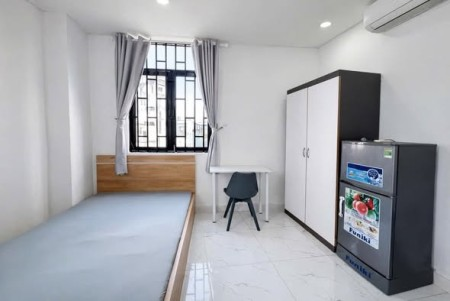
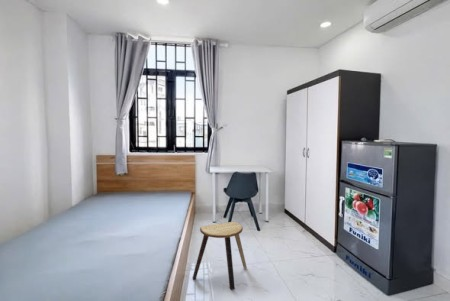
+ stool [192,221,248,291]
